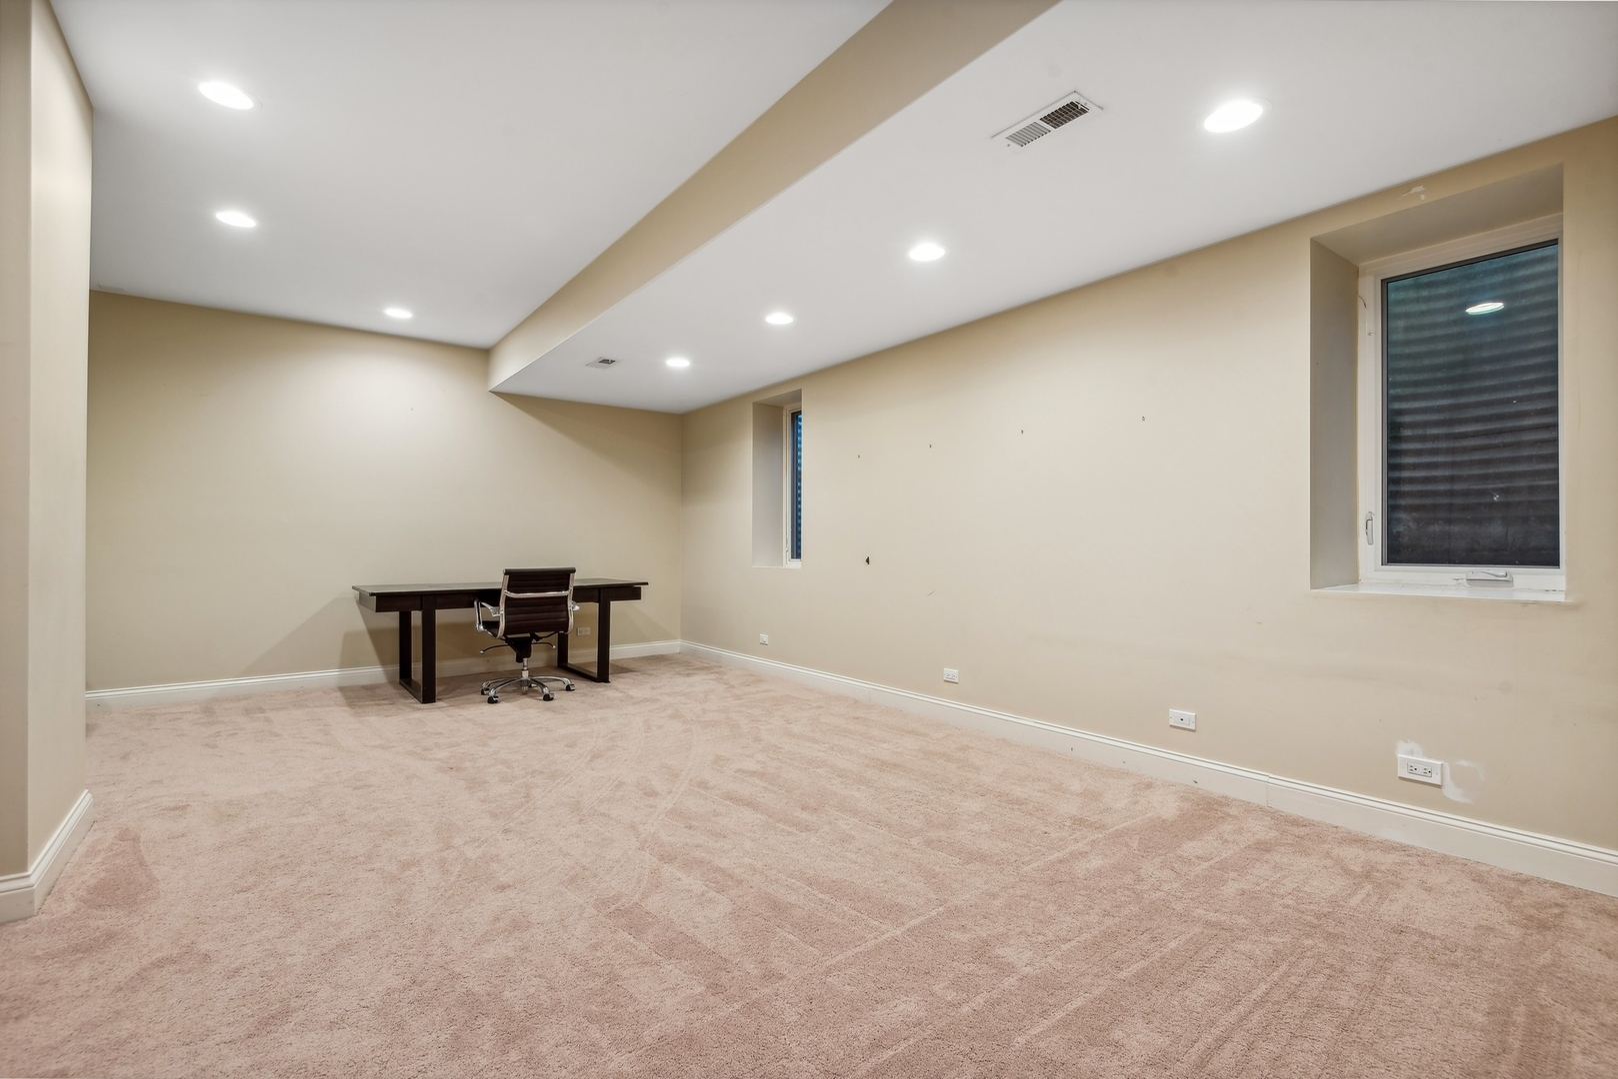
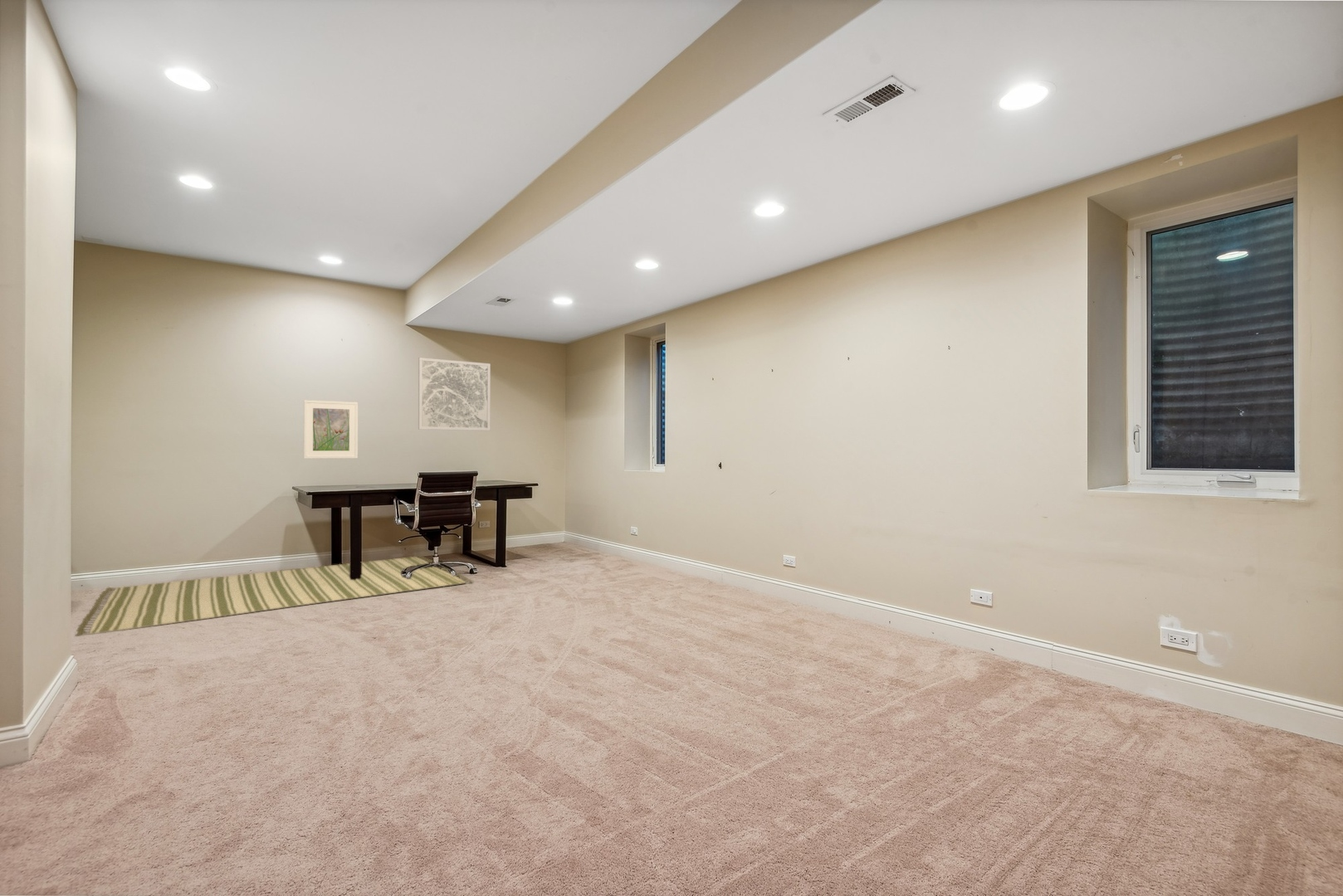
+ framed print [303,399,359,460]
+ rug [74,555,474,637]
+ wall art [418,357,491,431]
